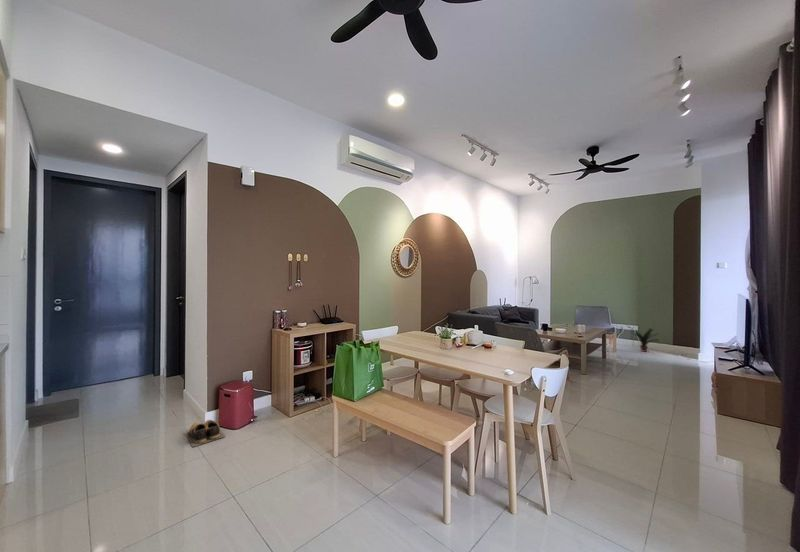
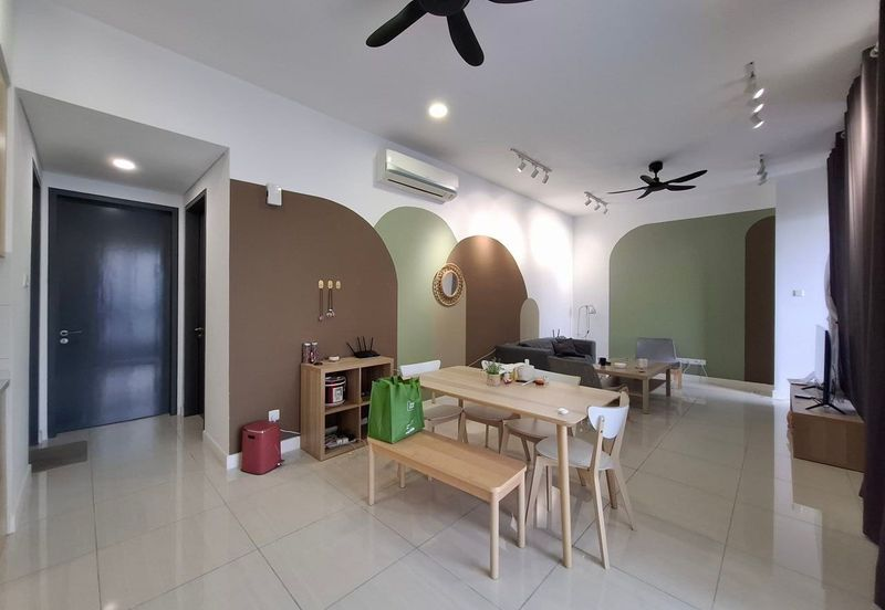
- potted plant [627,325,659,353]
- shoes [183,419,226,448]
